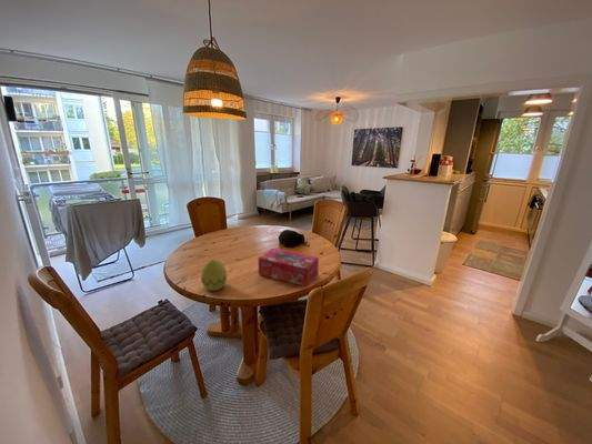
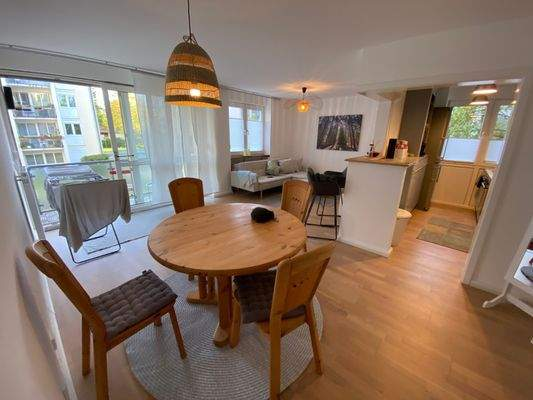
- decorative egg [200,258,228,292]
- tissue box [257,248,320,287]
